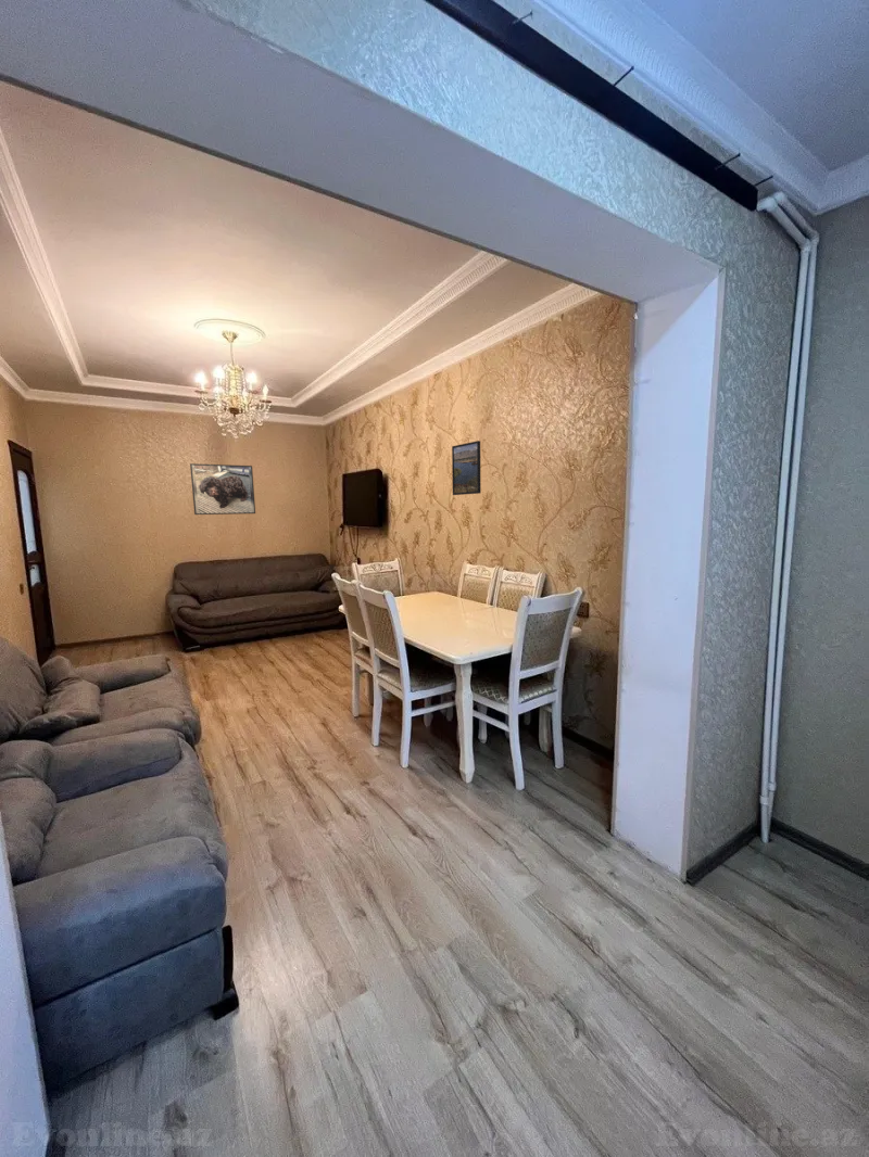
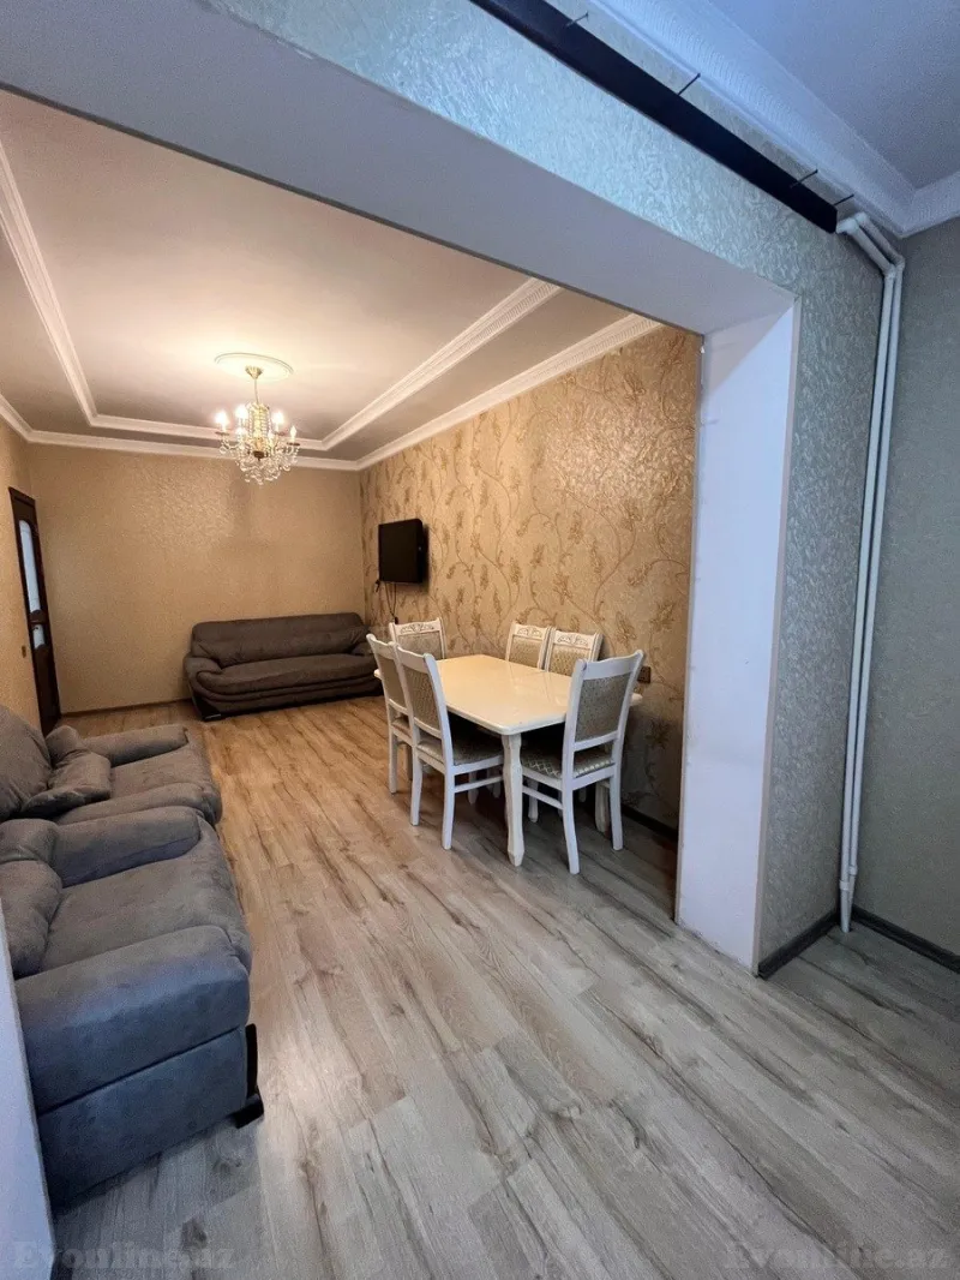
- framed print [189,462,256,516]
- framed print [451,440,482,496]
